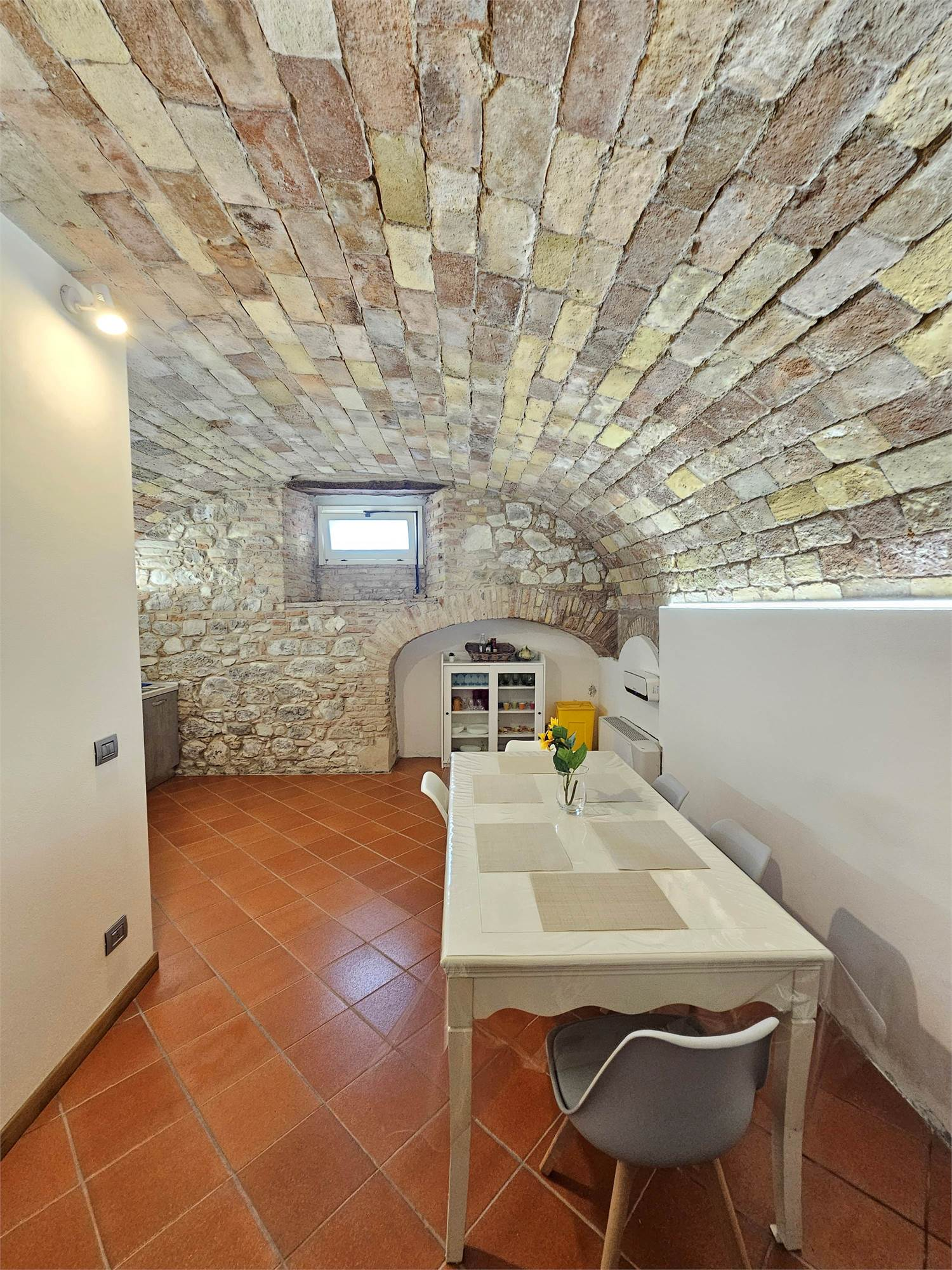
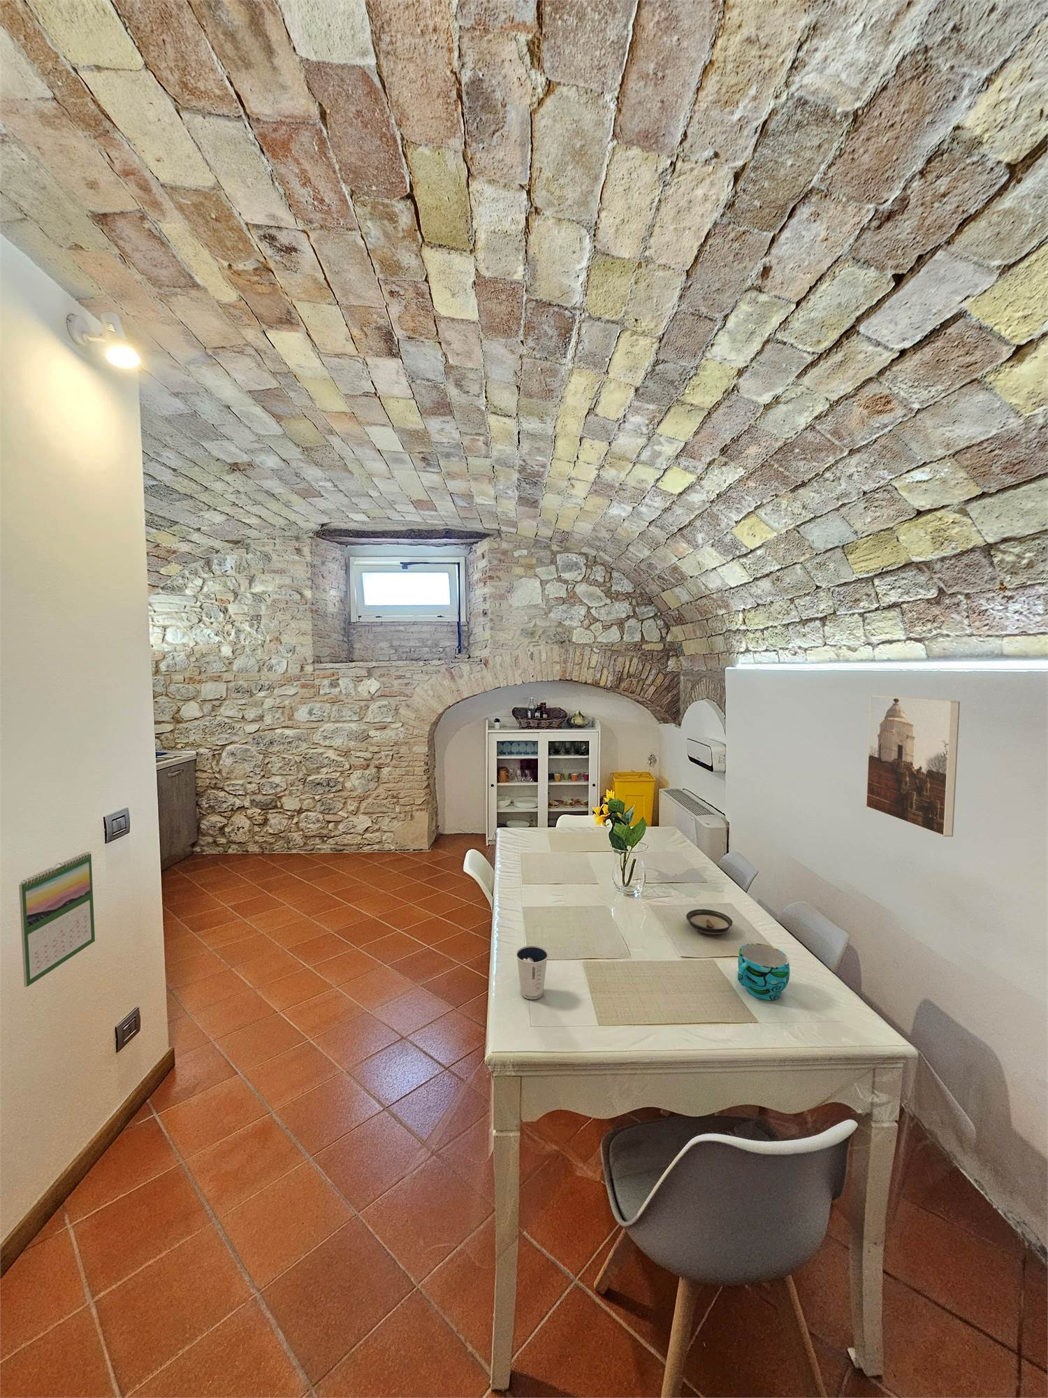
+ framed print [865,695,961,838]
+ saucer [686,908,733,936]
+ dixie cup [515,946,549,1001]
+ cup [738,943,790,1001]
+ calendar [19,851,96,987]
